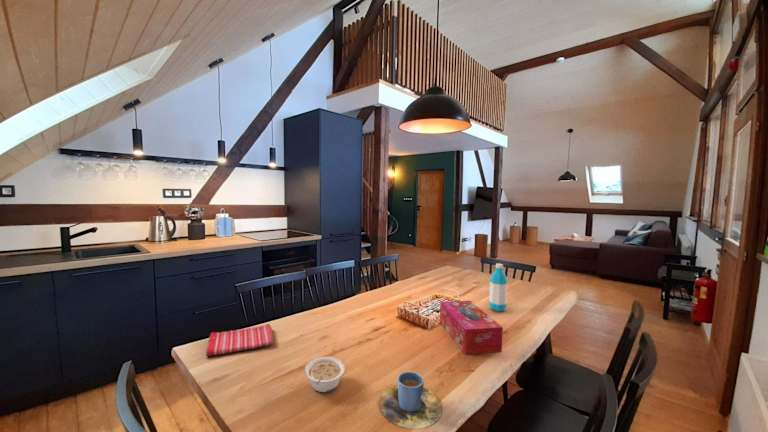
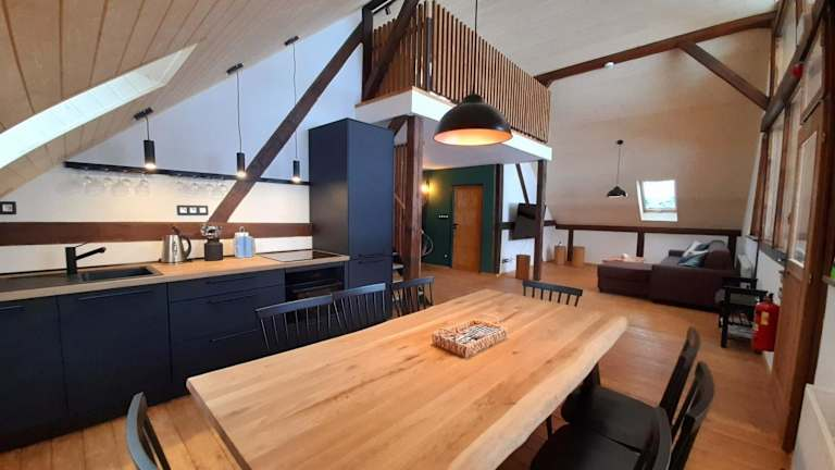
- water bottle [488,263,509,313]
- tissue box [439,300,504,355]
- cup [379,371,443,430]
- dish towel [205,323,275,357]
- legume [304,356,346,393]
